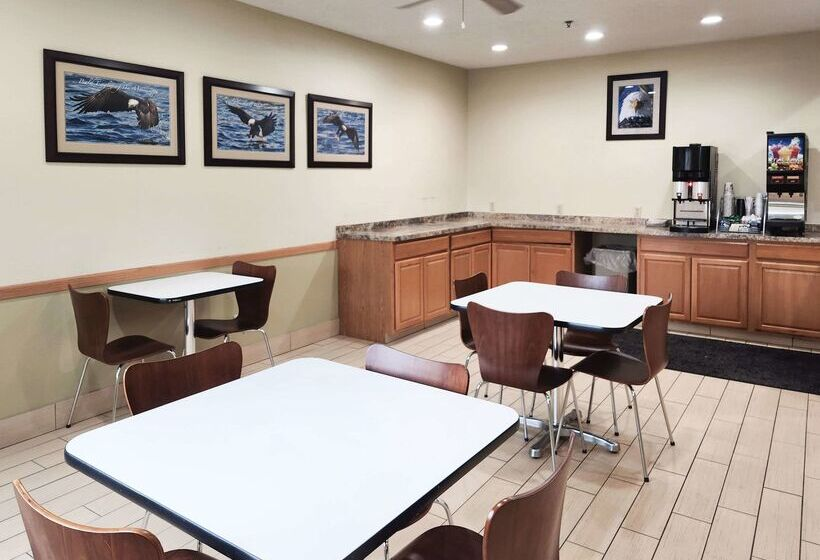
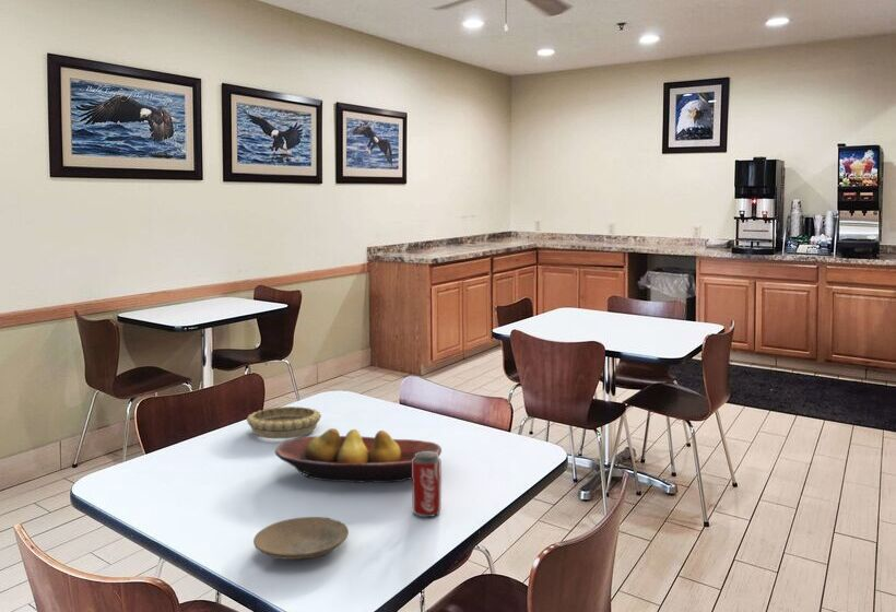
+ beverage can [411,451,443,518]
+ plate [252,516,350,561]
+ fruit bowl [274,427,443,483]
+ decorative bowl [246,405,322,439]
